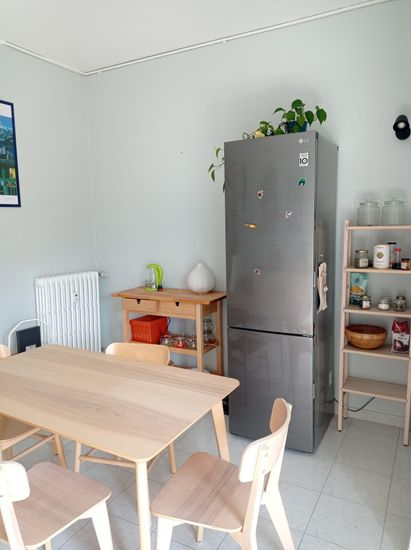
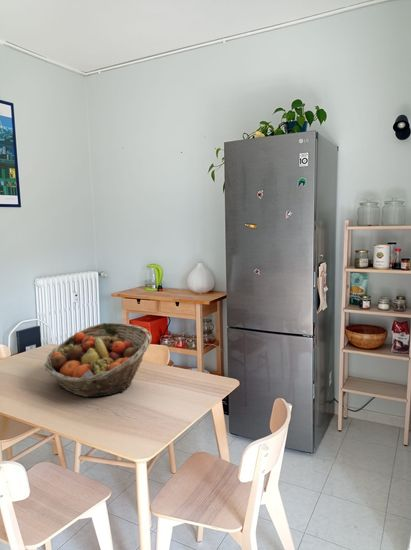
+ fruit basket [44,322,153,398]
